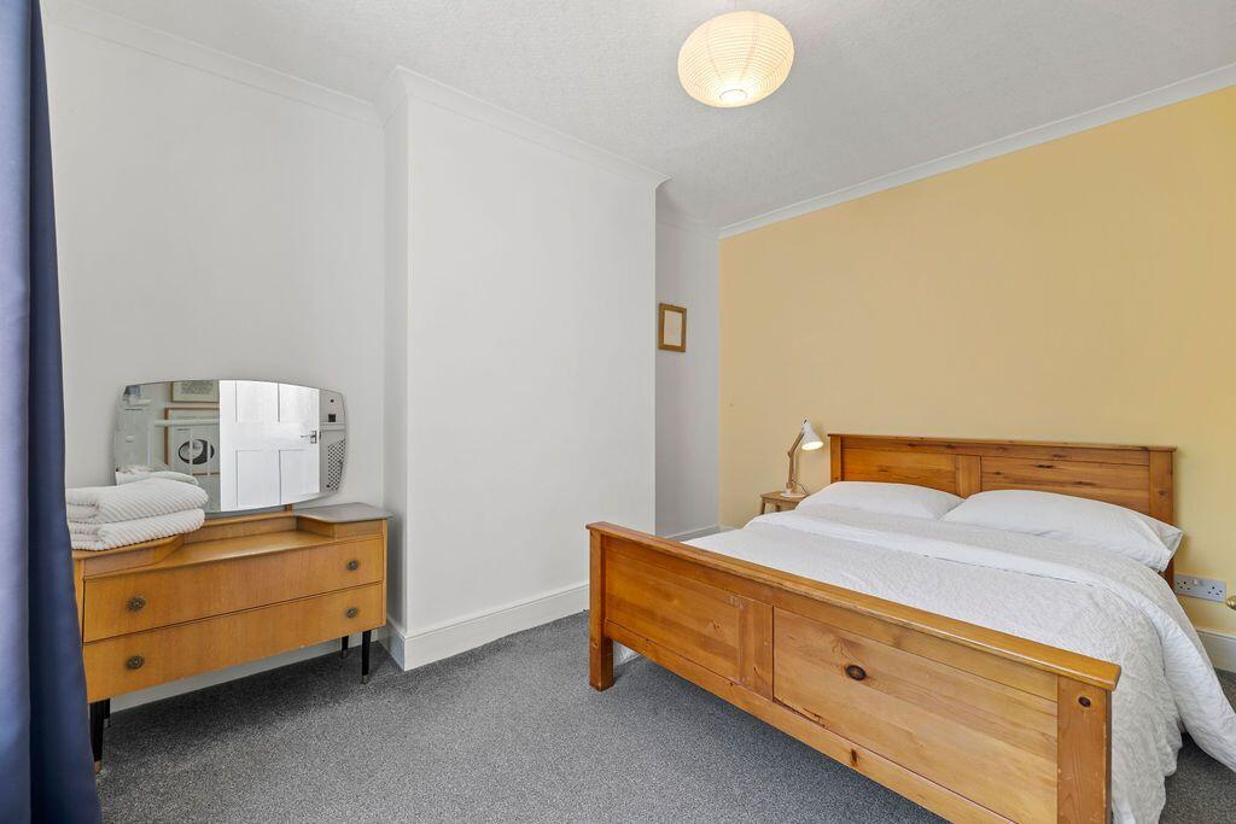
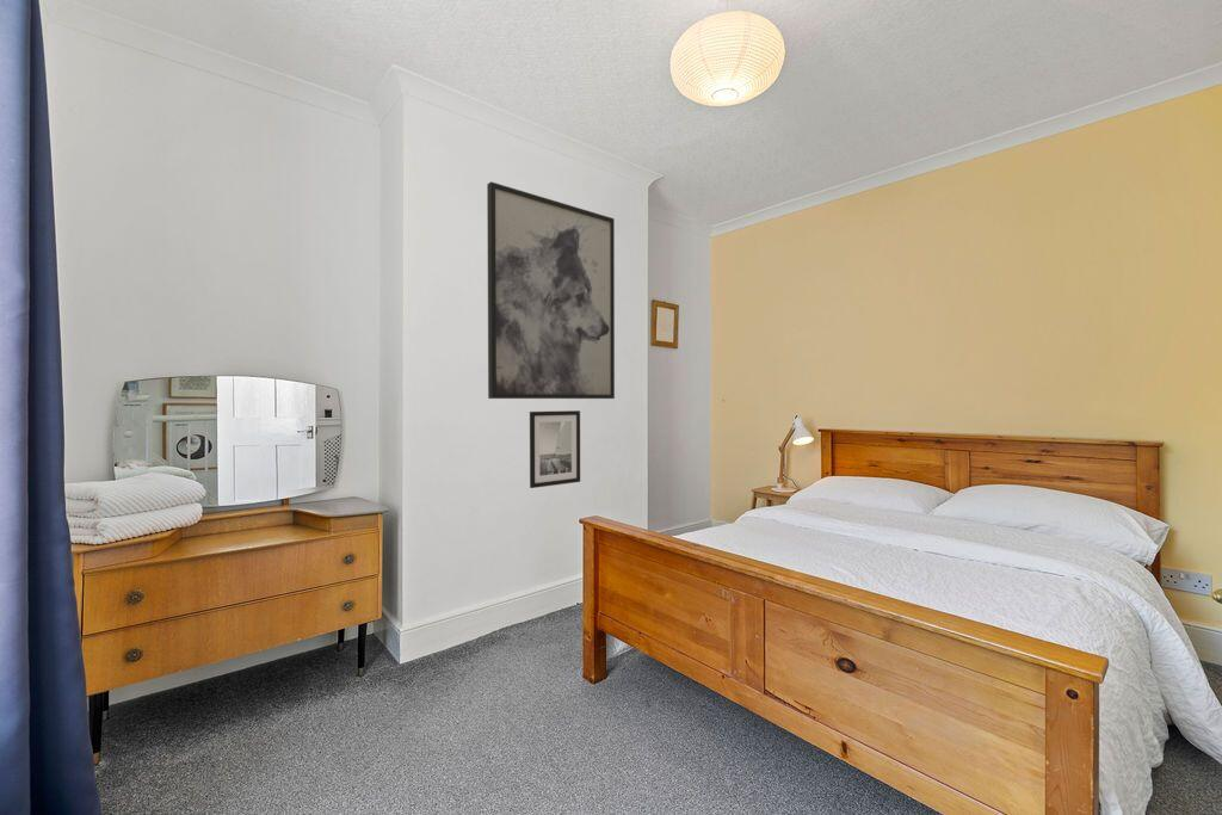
+ wall art [486,181,616,400]
+ wall art [529,409,581,489]
